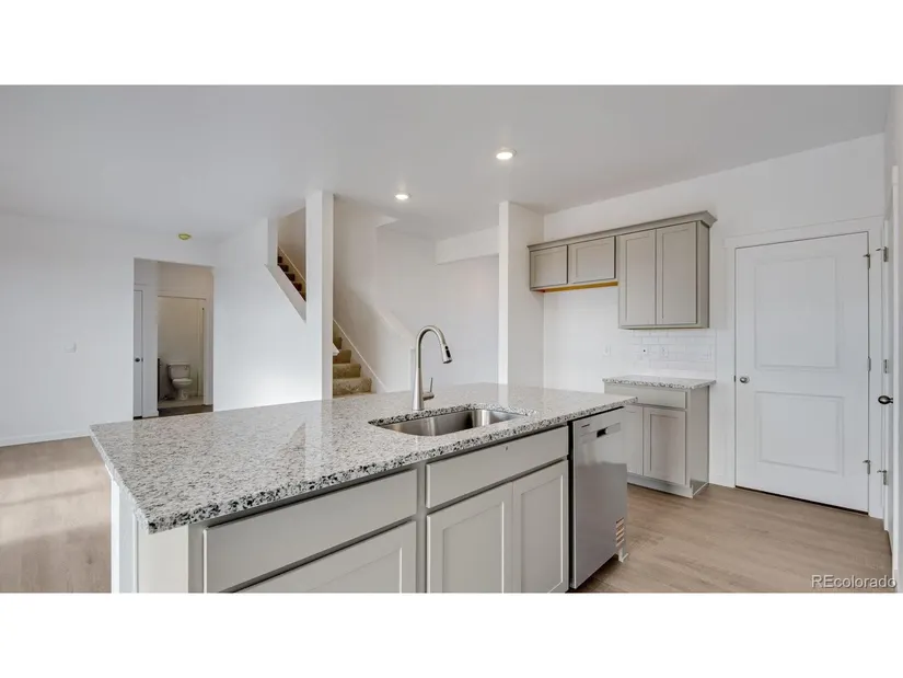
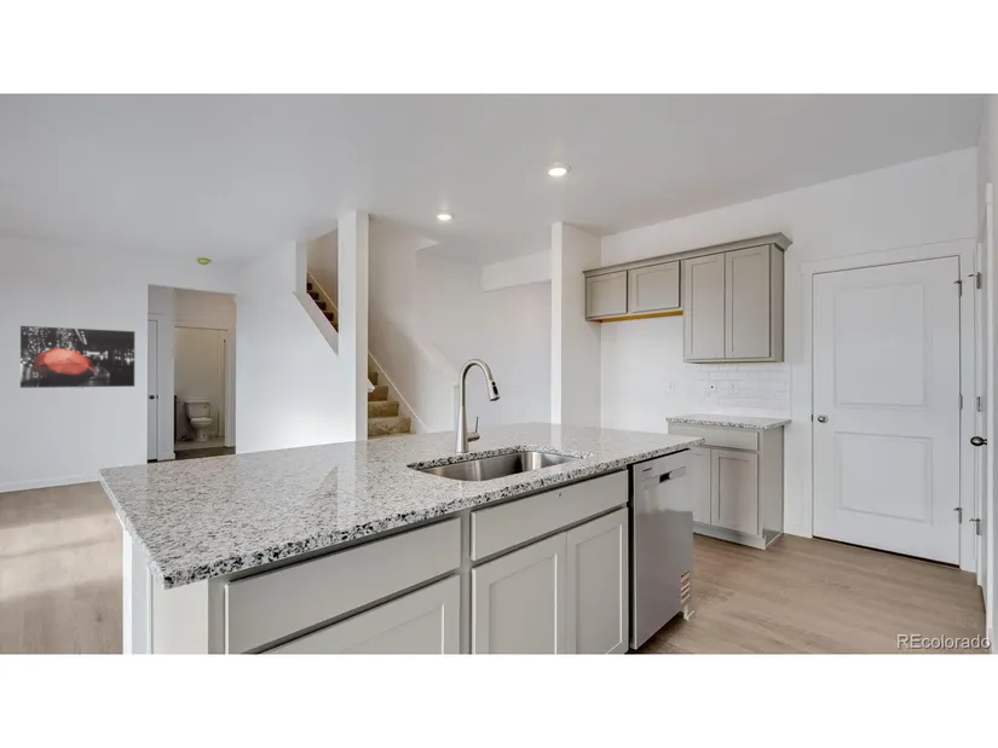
+ wall art [19,325,135,389]
